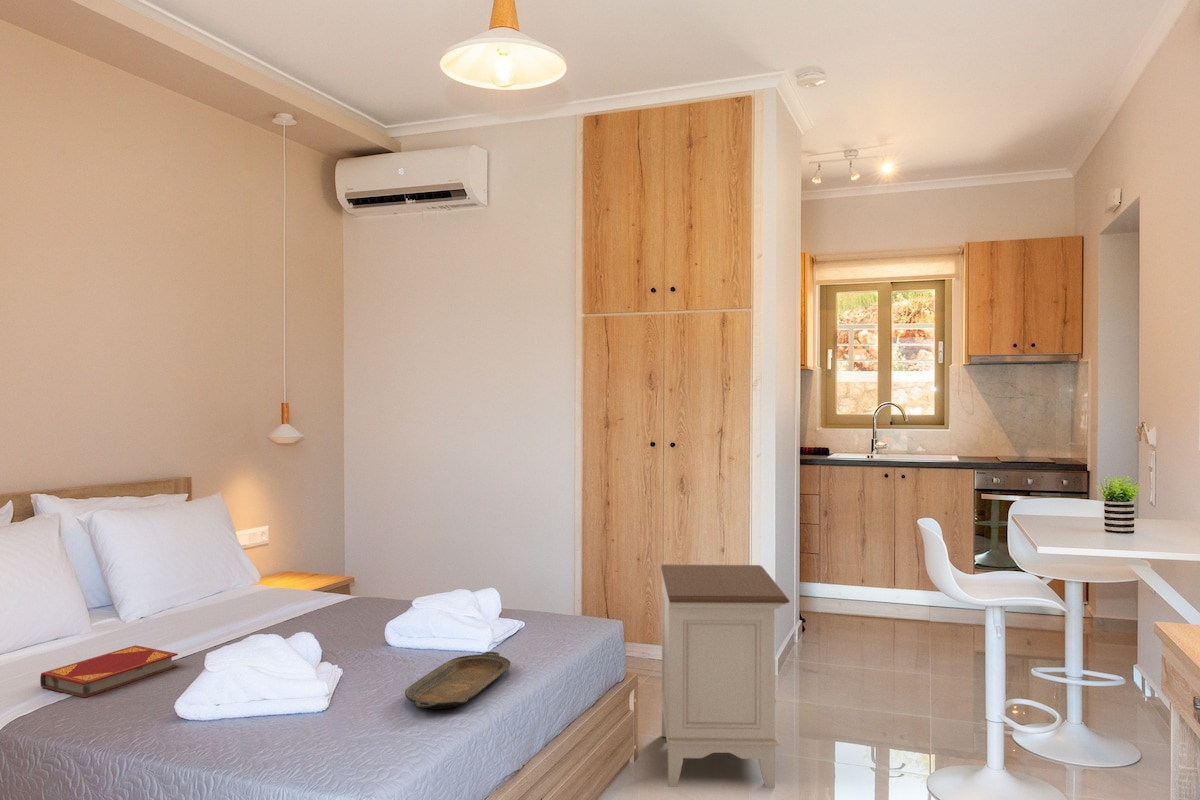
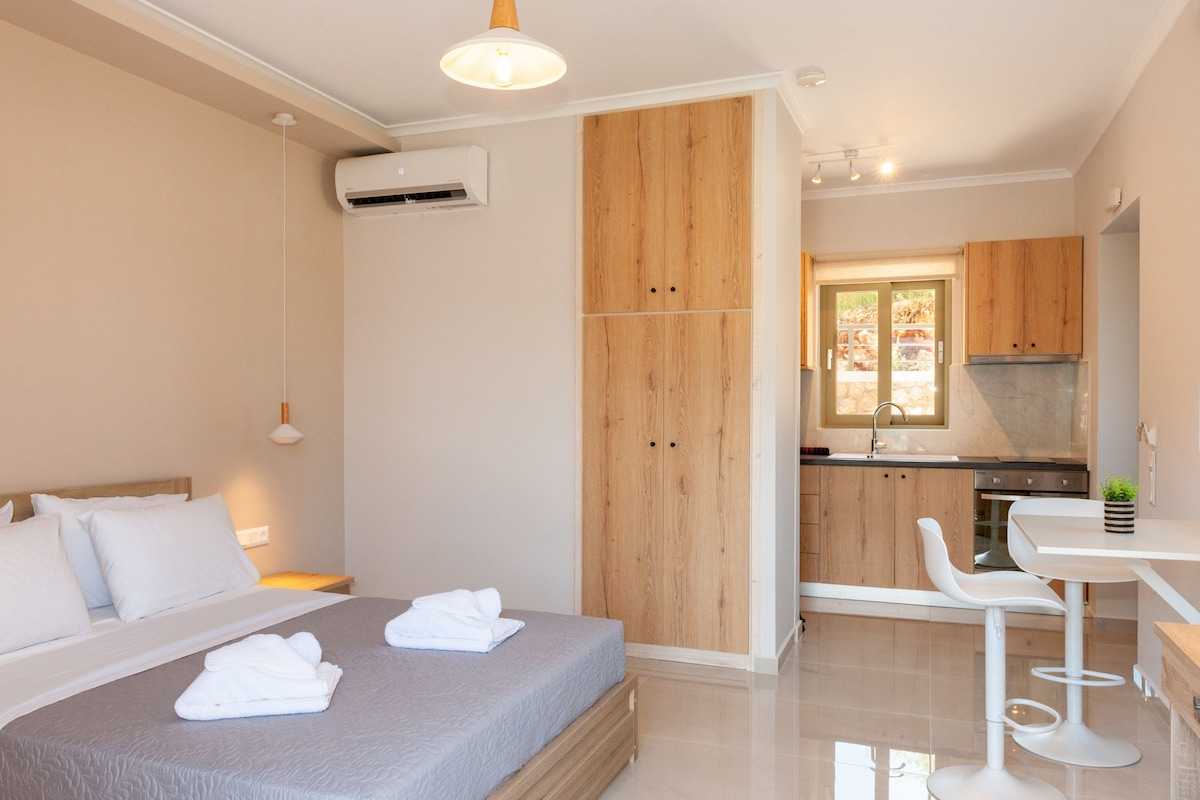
- hardback book [39,644,179,699]
- serving tray [404,651,511,710]
- nightstand [660,564,791,789]
